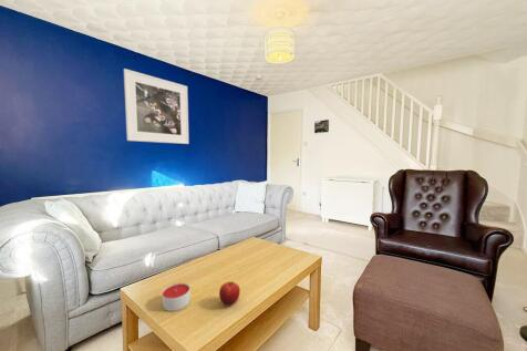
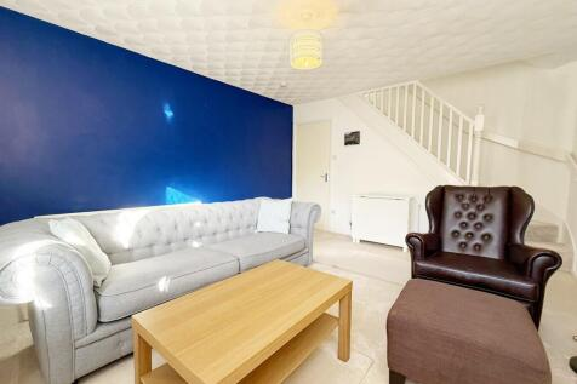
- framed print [123,68,190,145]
- fruit [218,280,241,307]
- candle [161,282,192,312]
